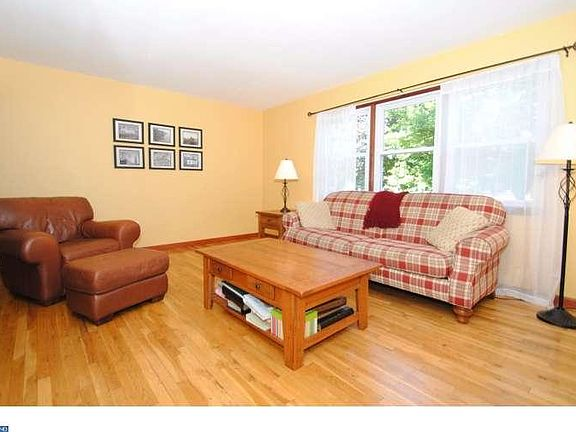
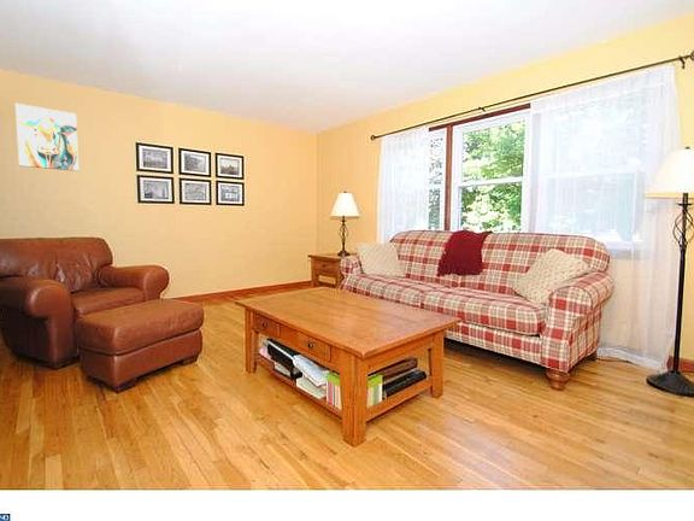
+ wall art [14,103,80,172]
